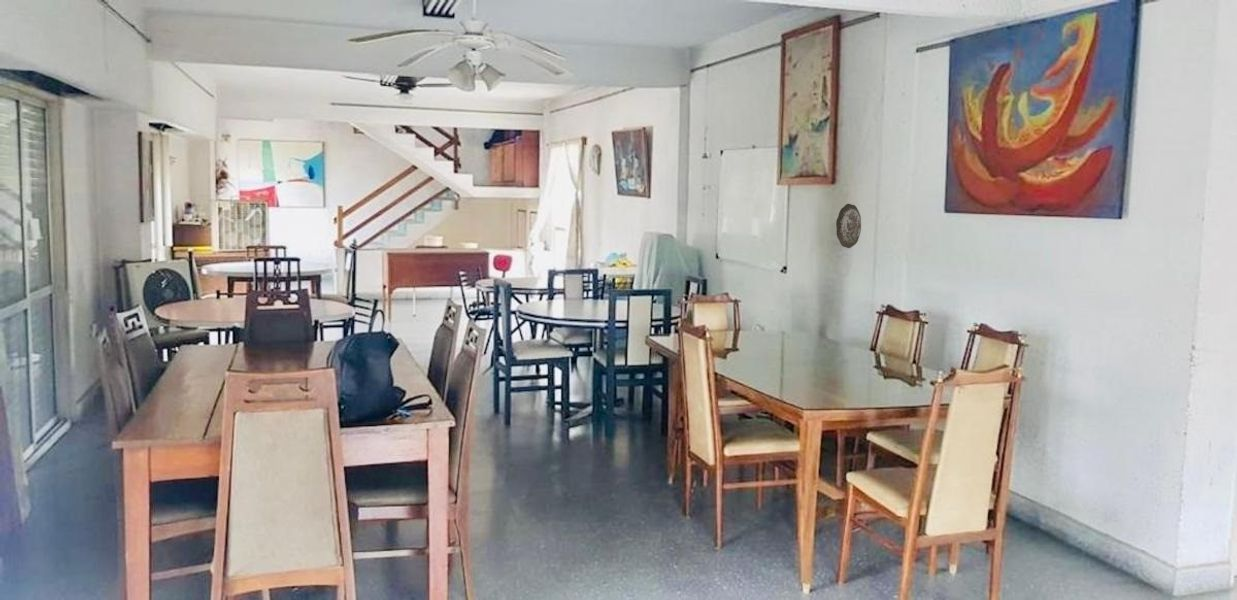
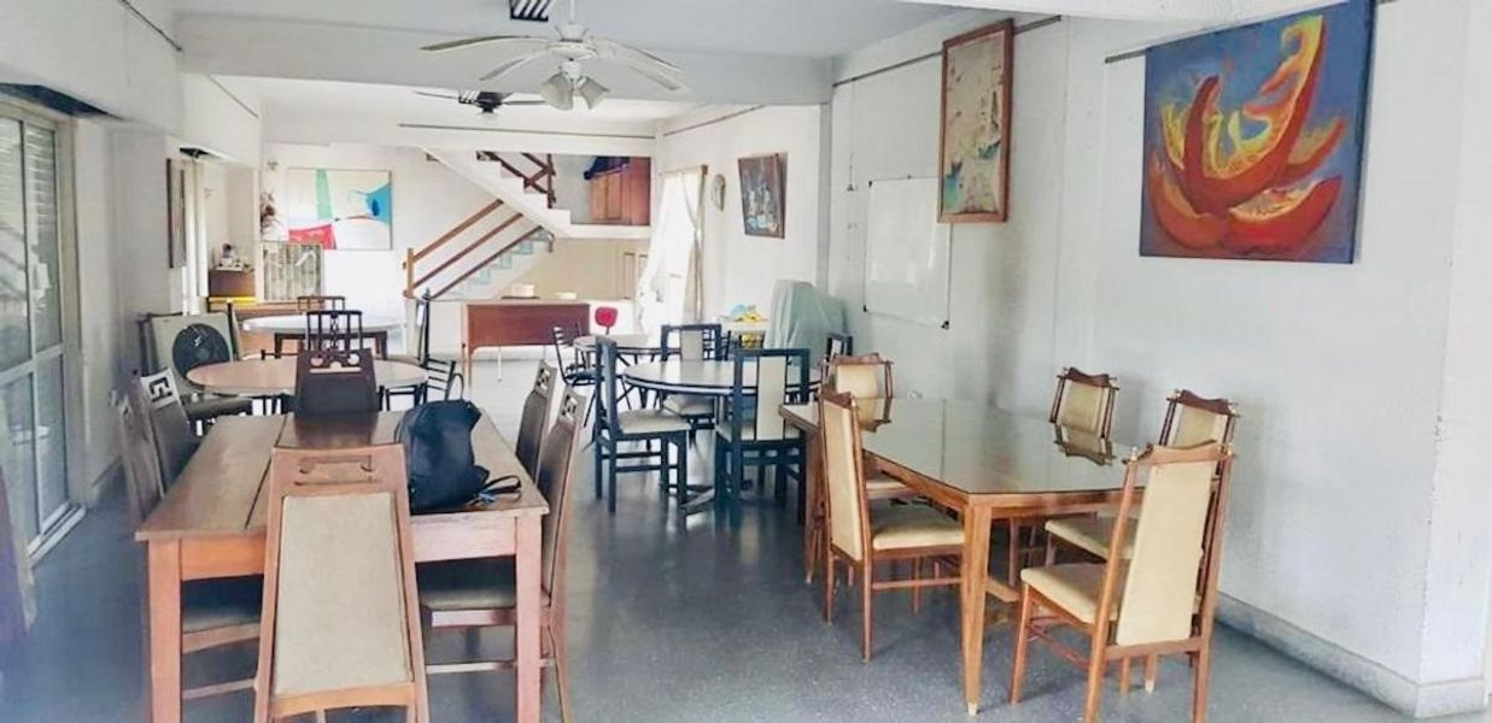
- decorative plate [835,203,862,249]
